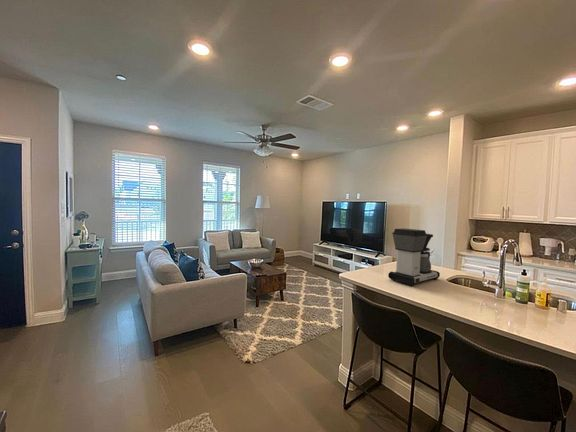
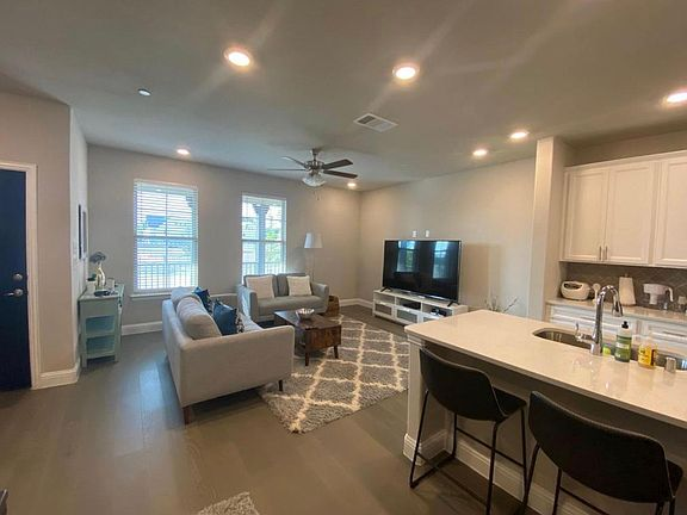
- coffee maker [387,227,441,287]
